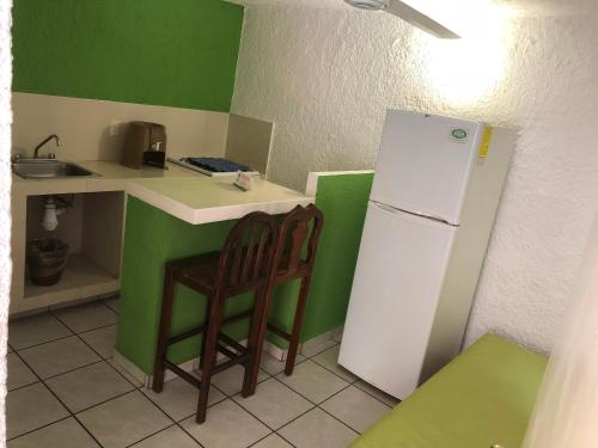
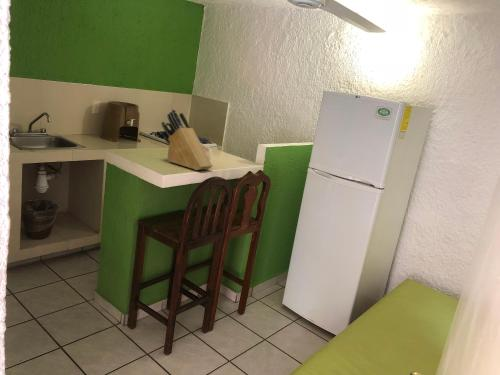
+ knife block [160,108,213,171]
